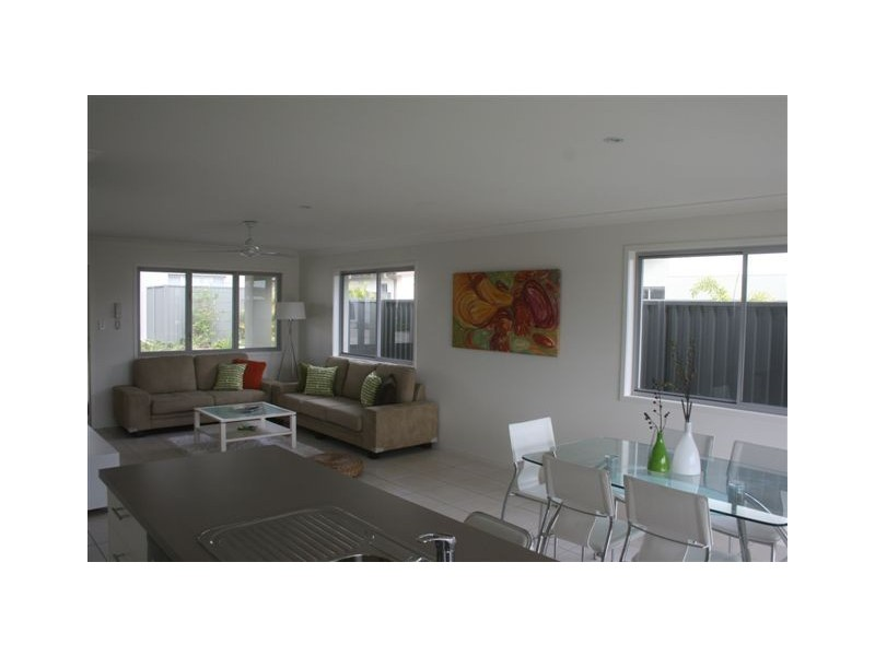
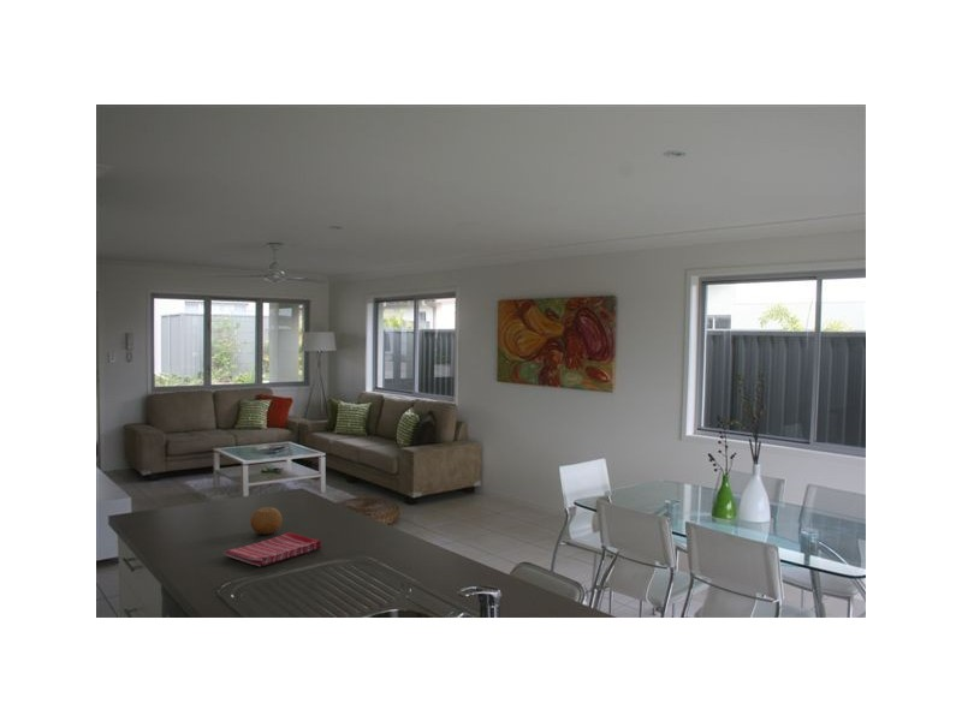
+ dish towel [224,531,322,568]
+ fruit [249,506,283,536]
